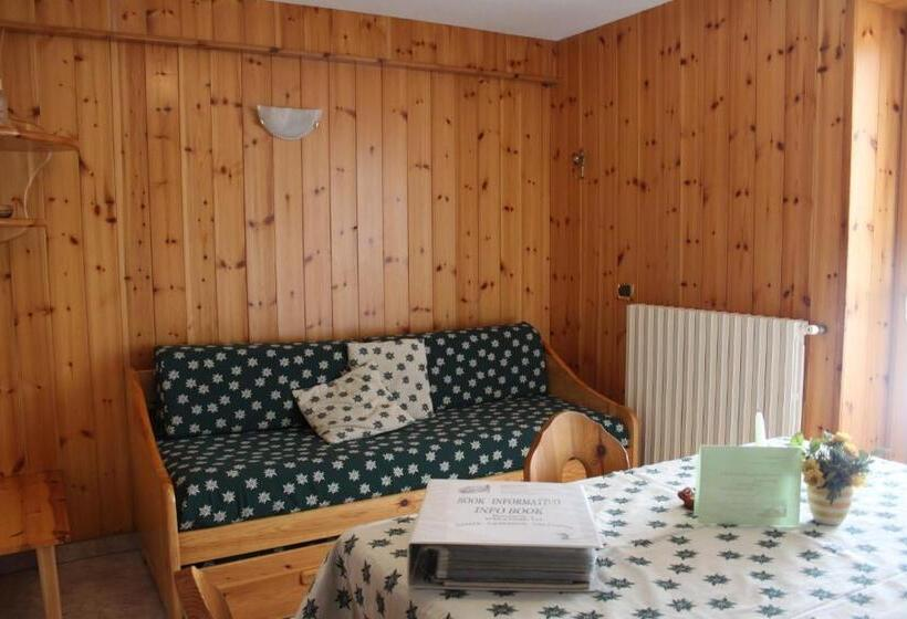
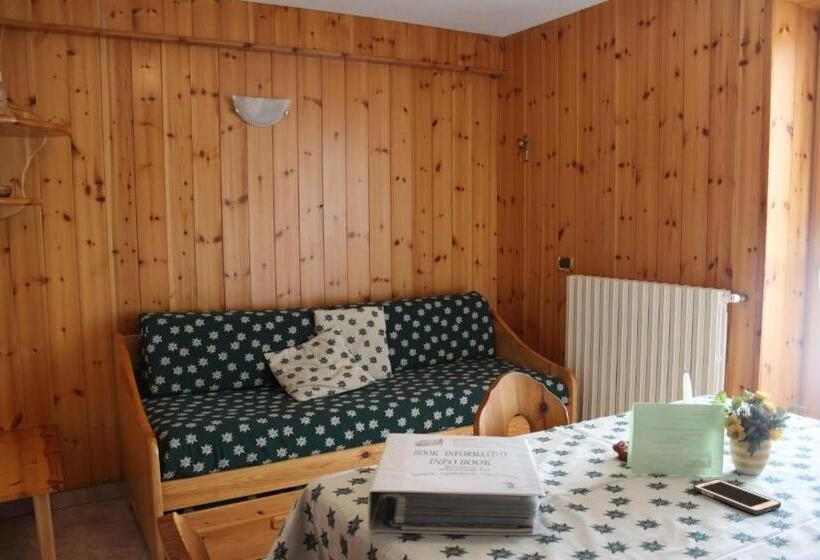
+ cell phone [692,478,782,516]
